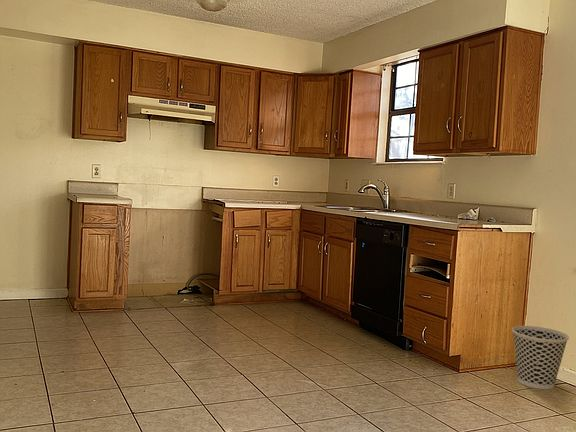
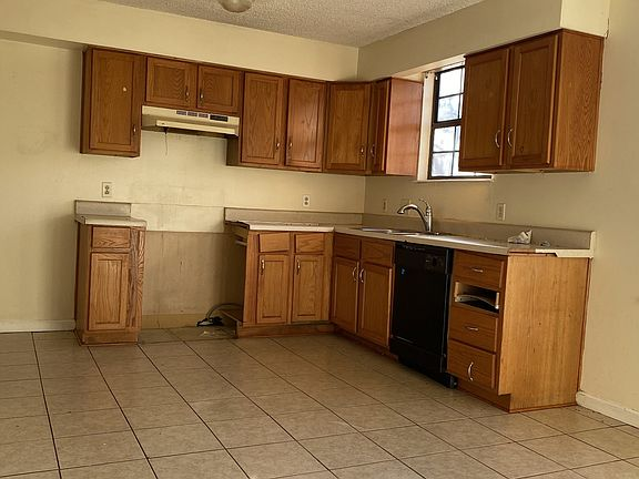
- wastebasket [511,325,570,390]
